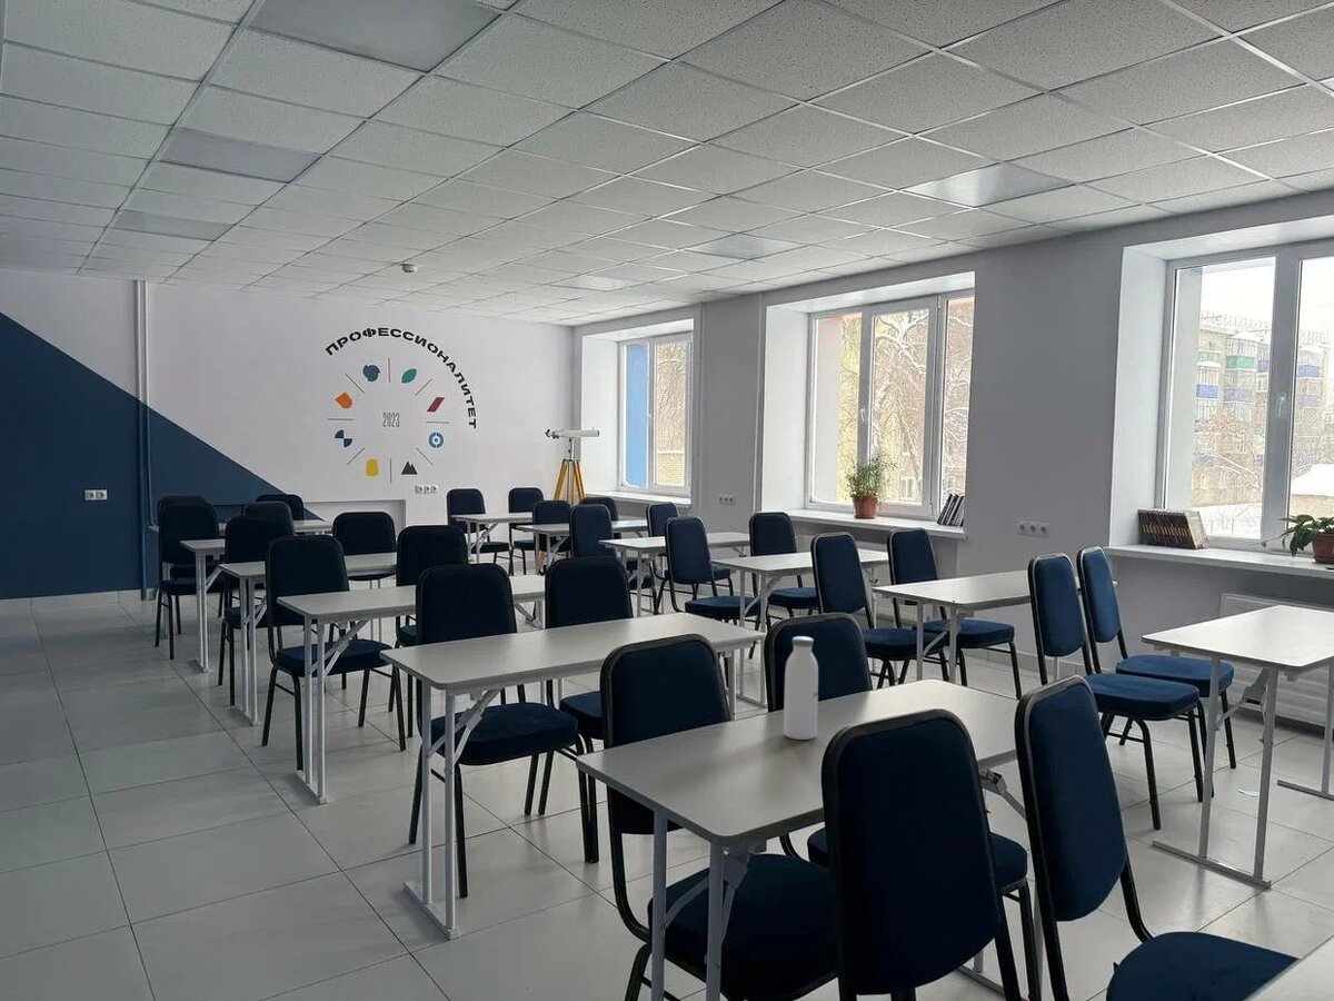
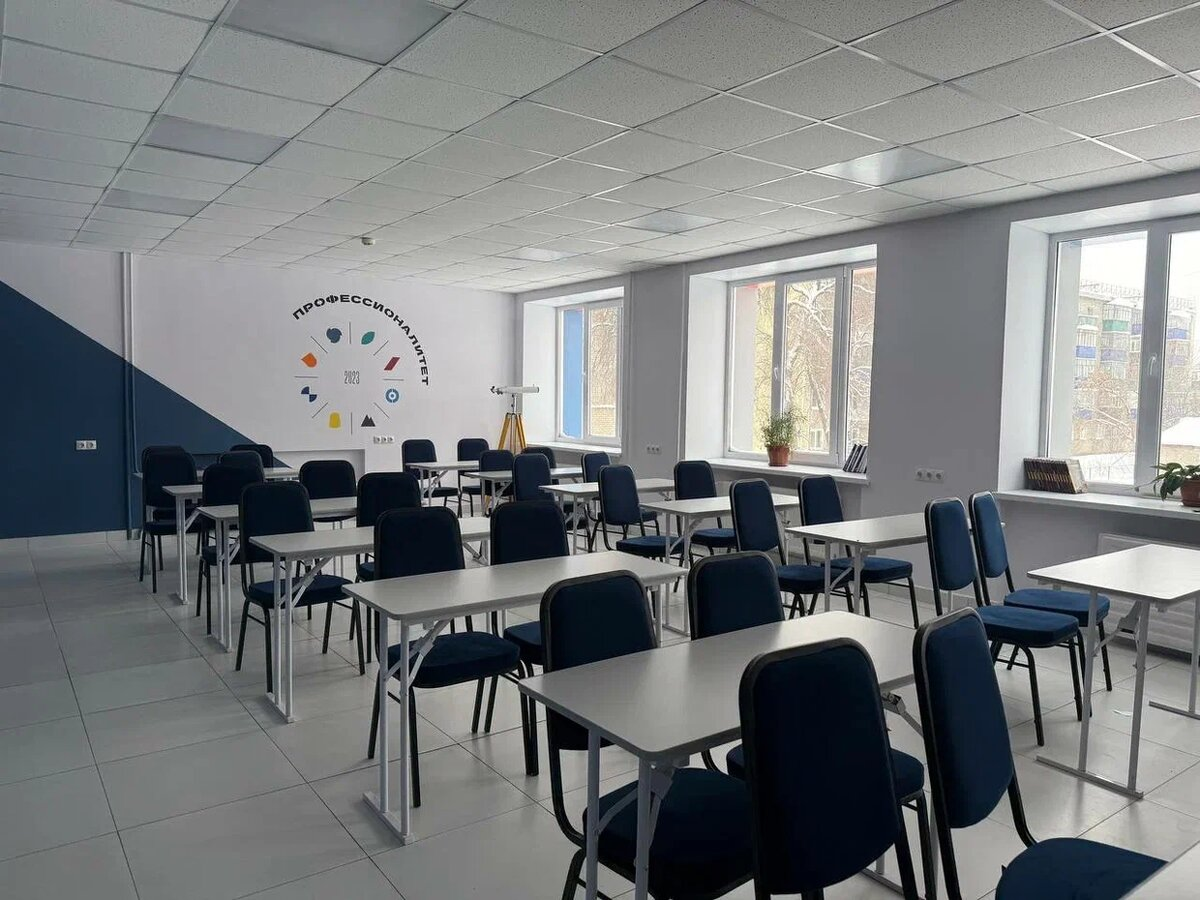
- water bottle [783,635,819,741]
